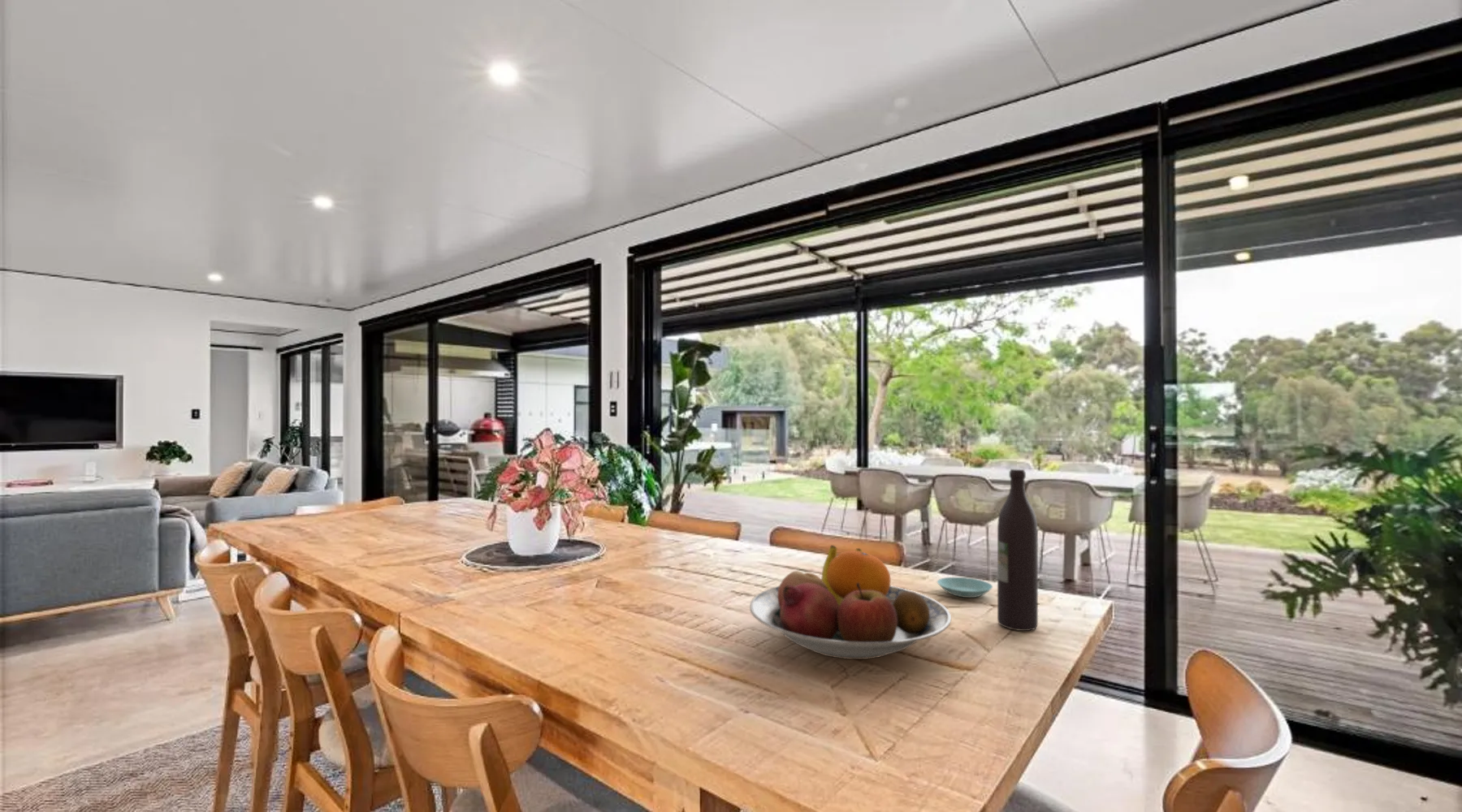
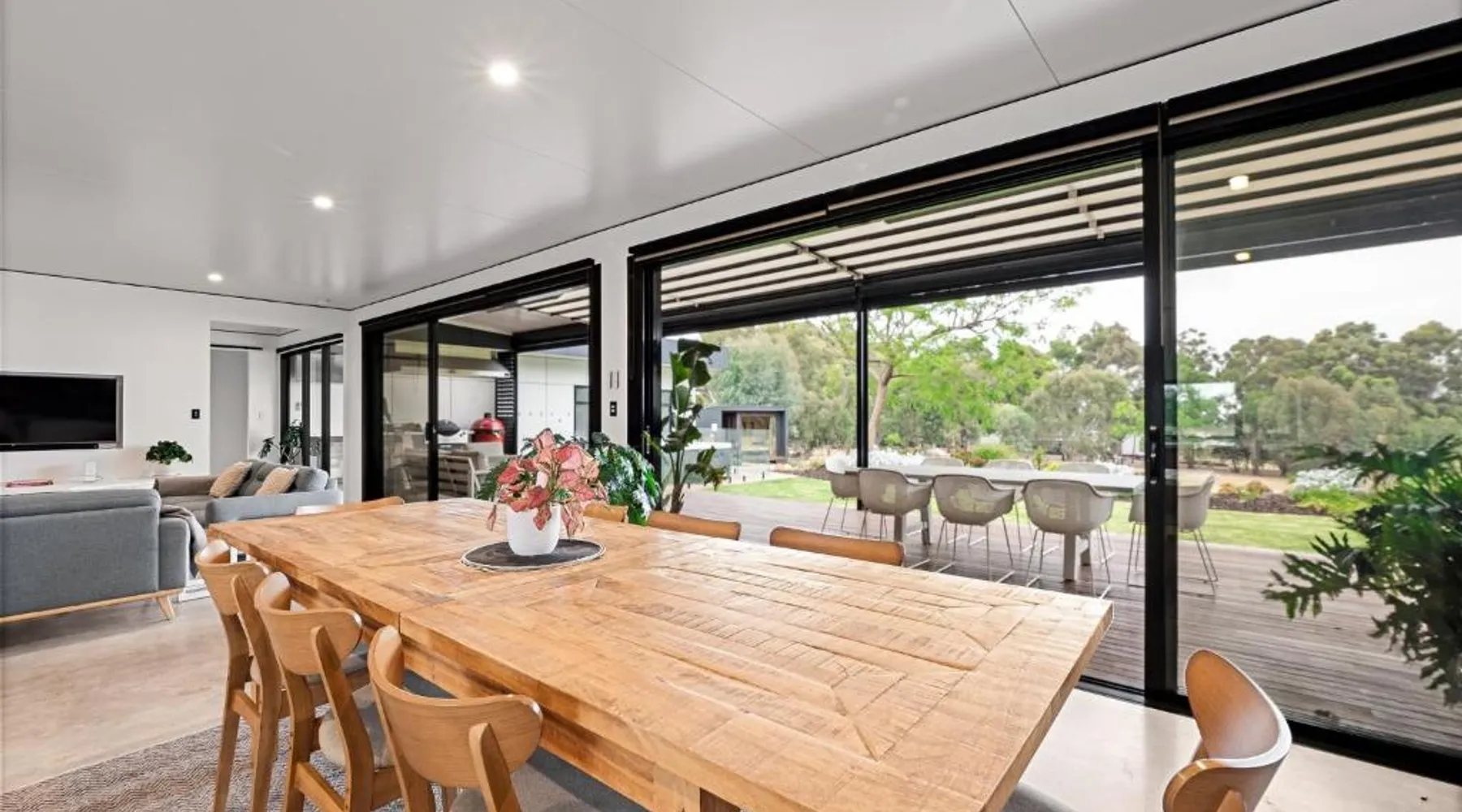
- wine bottle [997,468,1039,632]
- saucer [936,577,993,598]
- fruit bowl [749,544,952,660]
